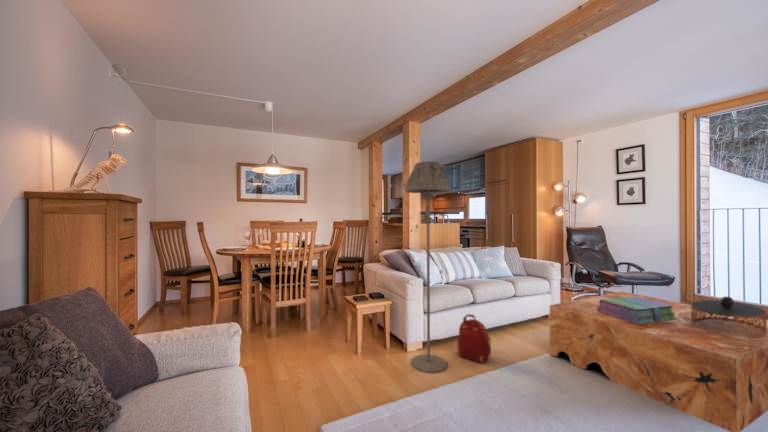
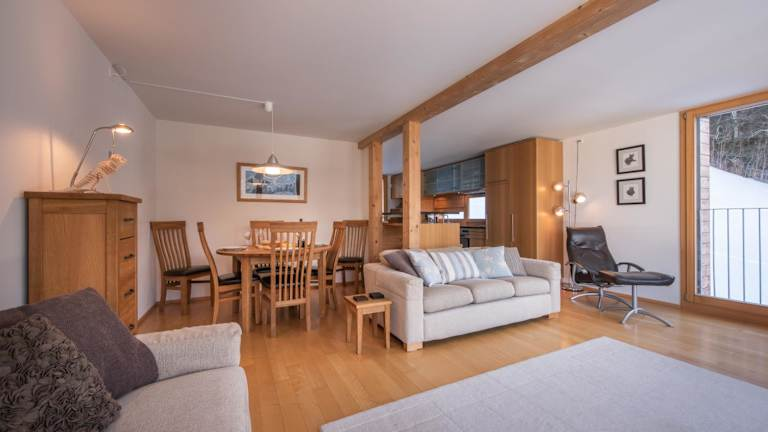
- floor lamp [404,161,452,374]
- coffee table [690,296,767,339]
- backpack [456,313,492,365]
- coffee table [549,290,768,432]
- stack of books [597,296,676,325]
